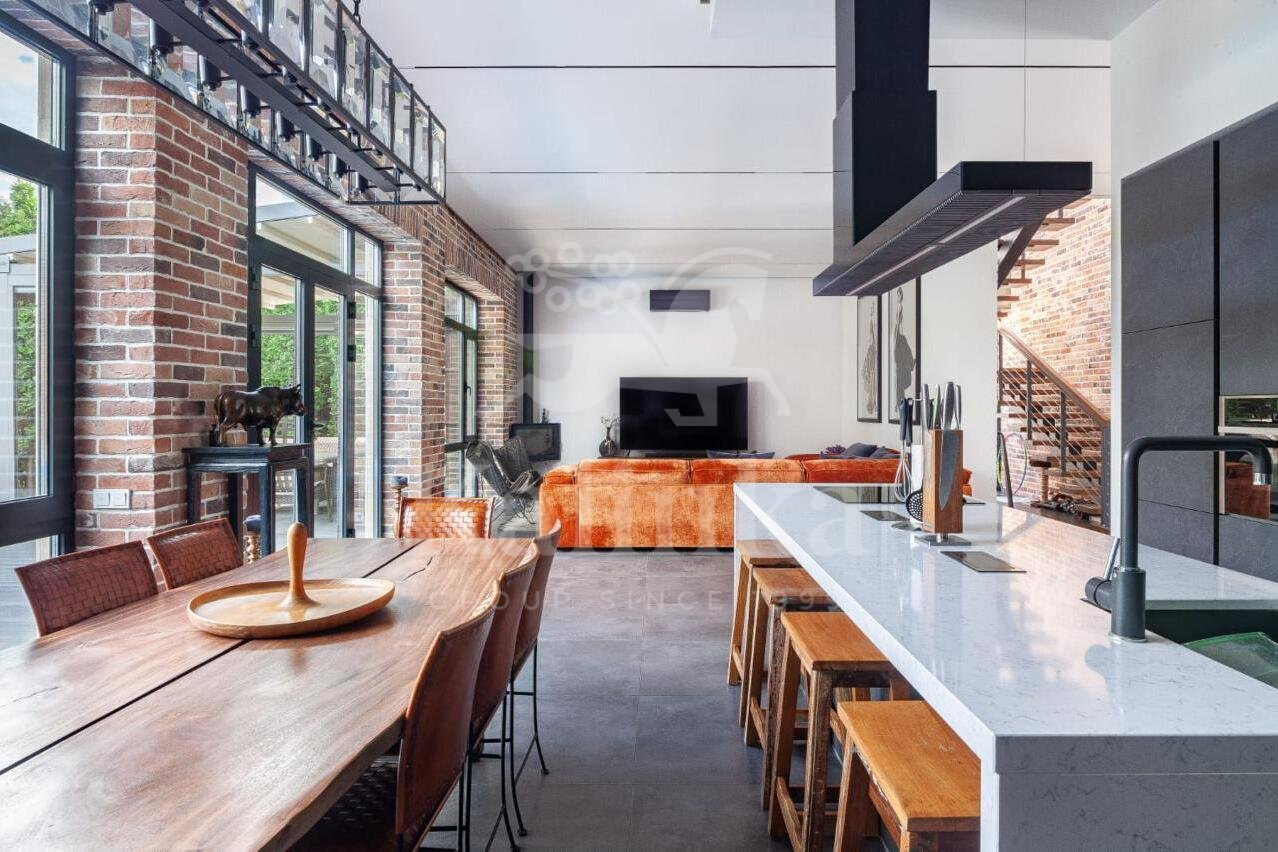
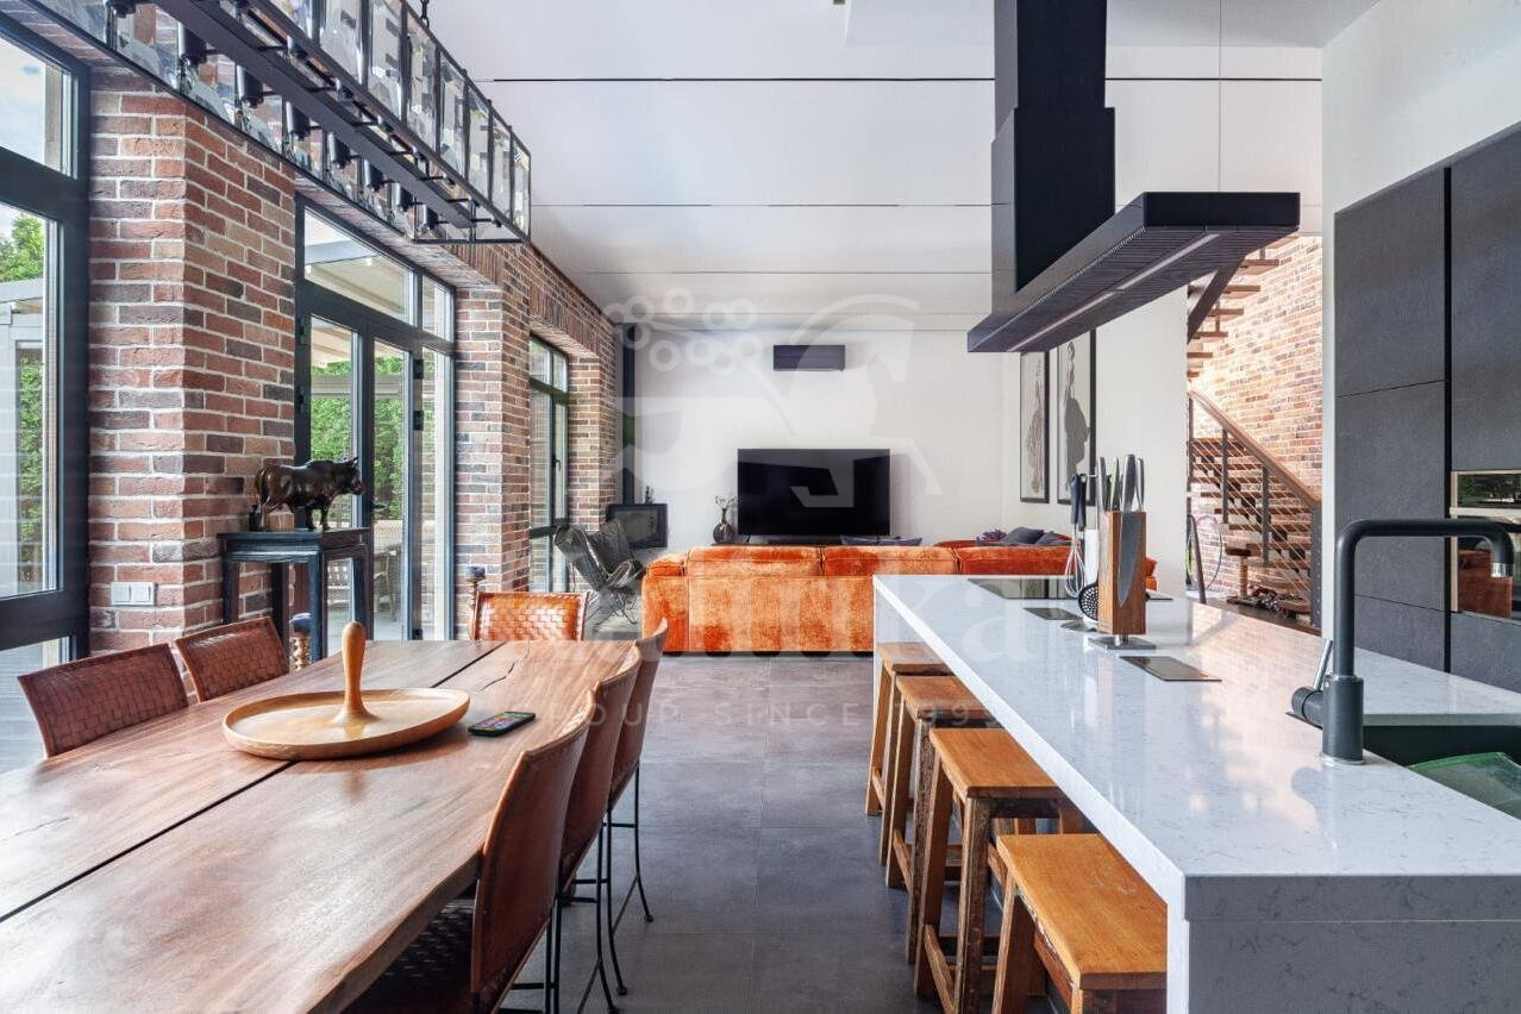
+ smartphone [467,711,537,736]
